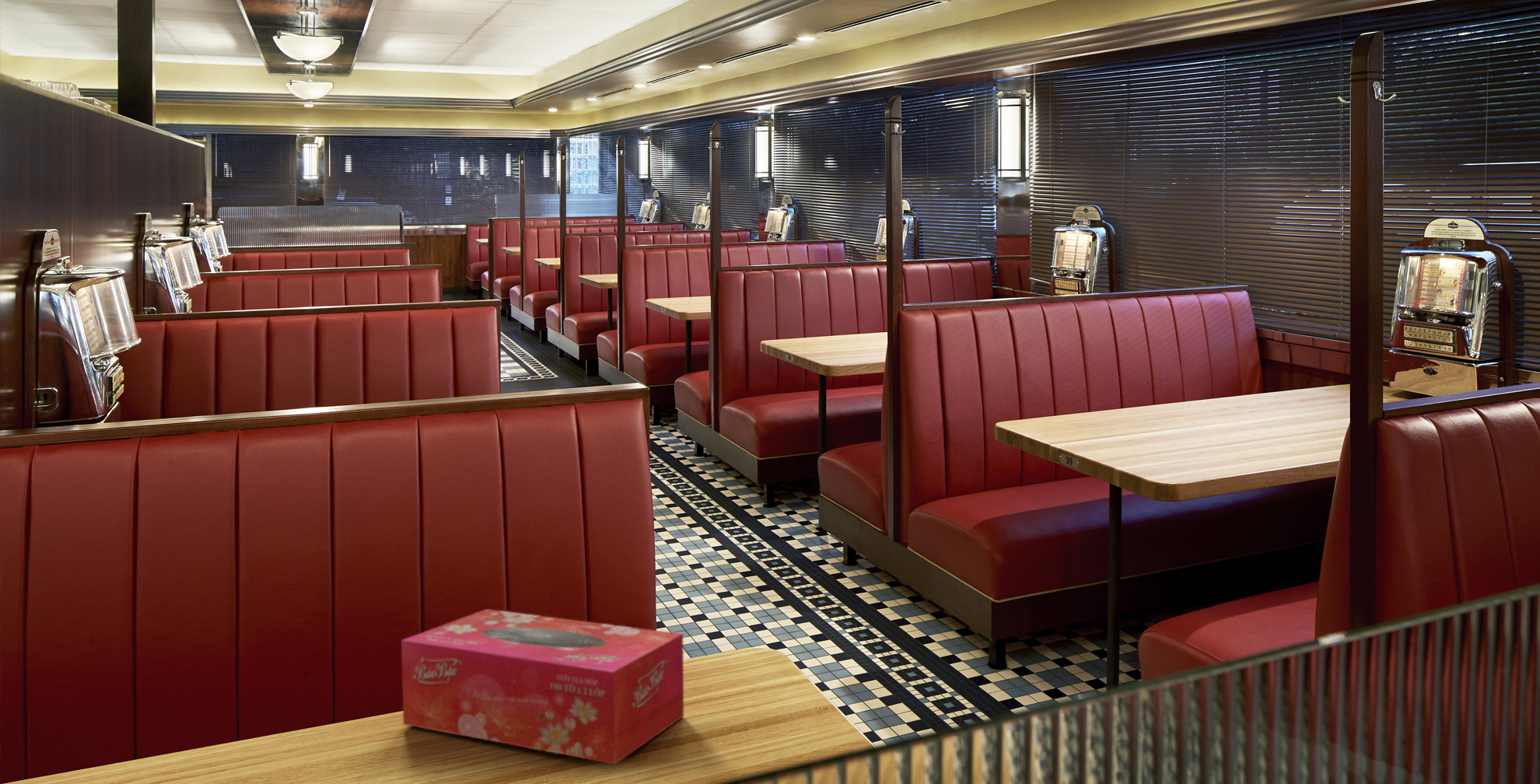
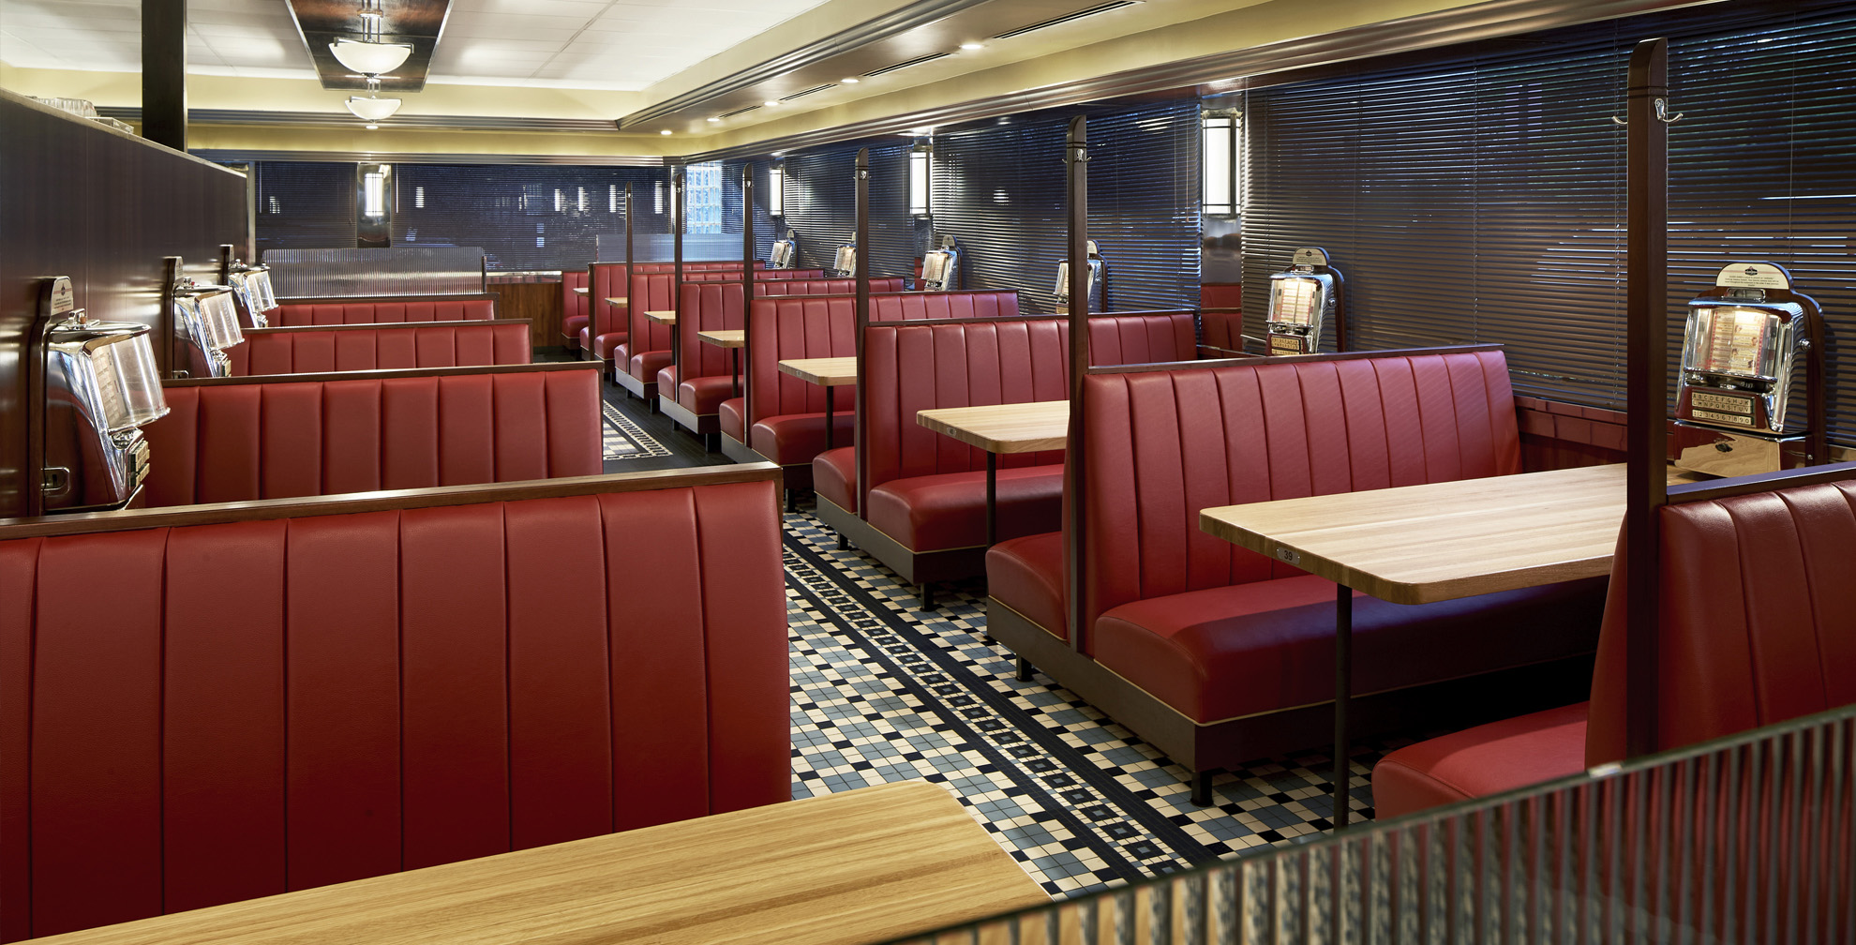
- tissue box [401,608,684,765]
